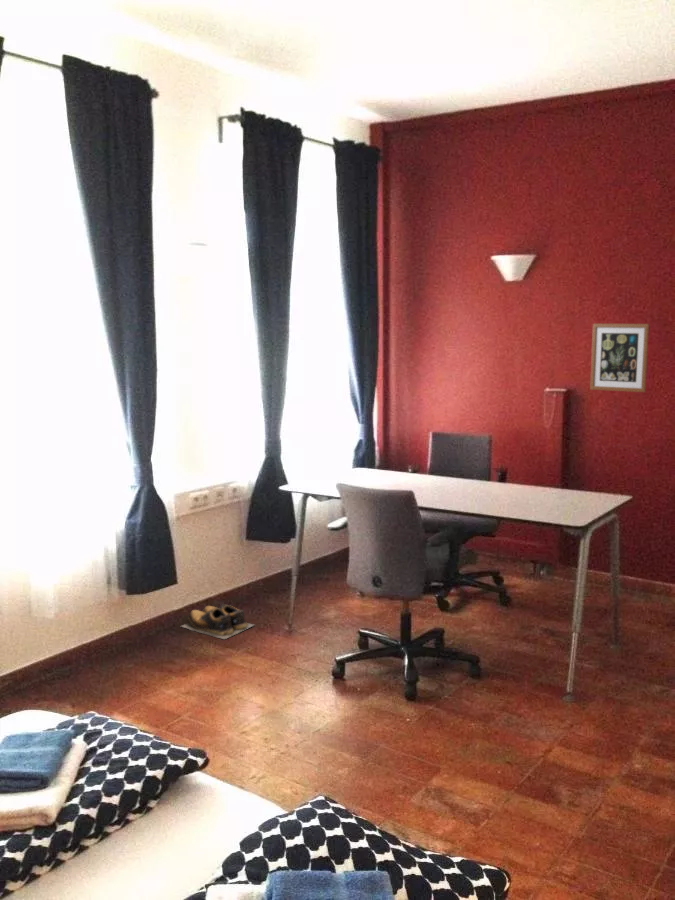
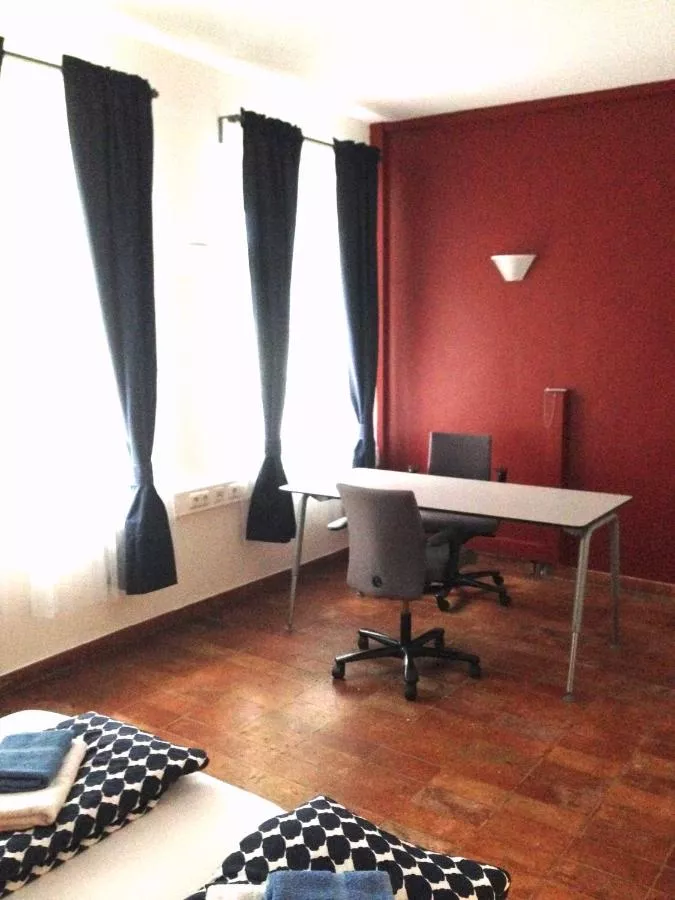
- shoes [180,603,255,640]
- wall art [589,323,650,393]
